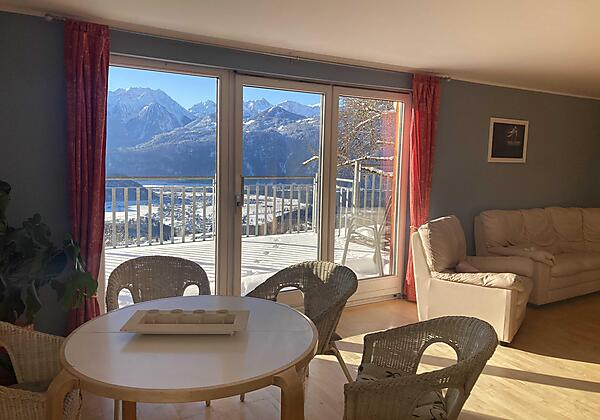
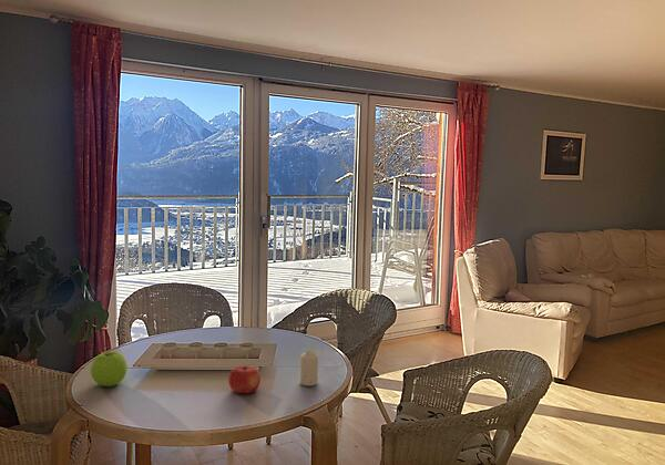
+ candle [299,350,319,386]
+ fruit [227,364,262,395]
+ apple [90,350,129,388]
